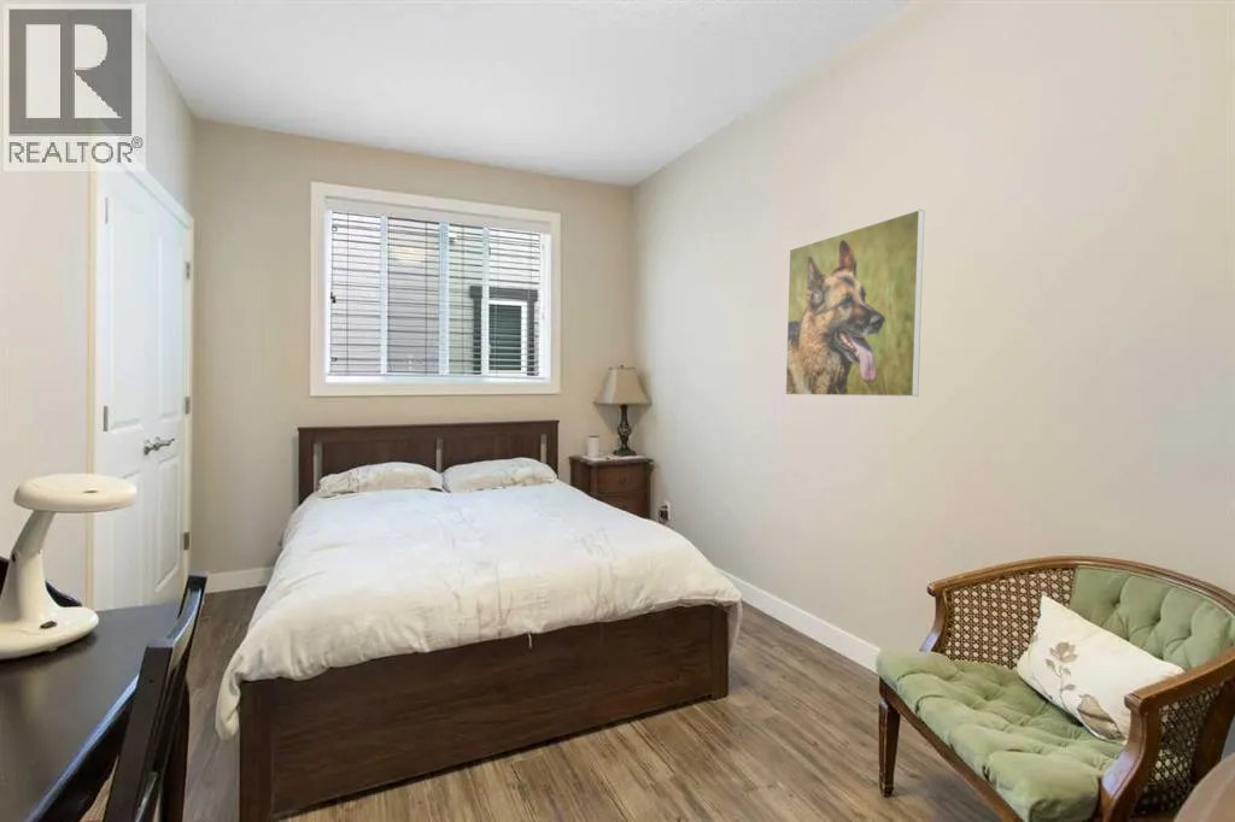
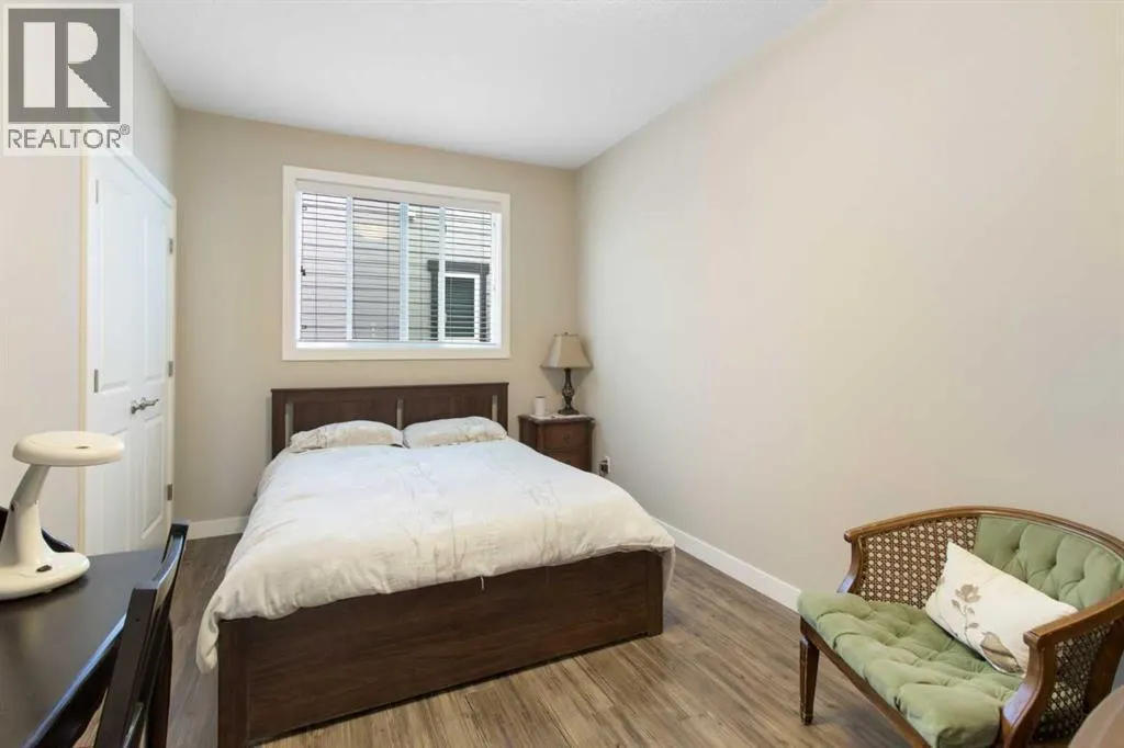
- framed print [784,209,926,398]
